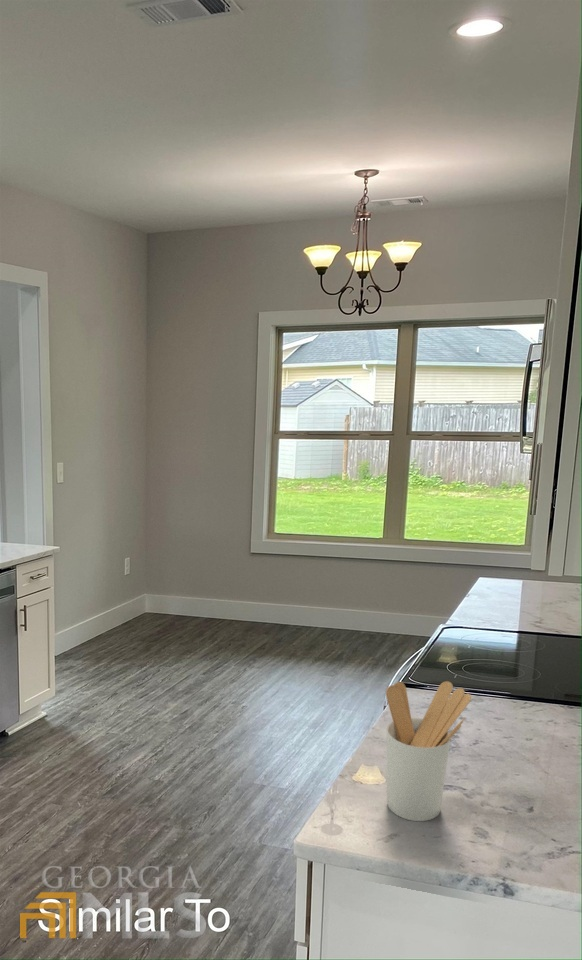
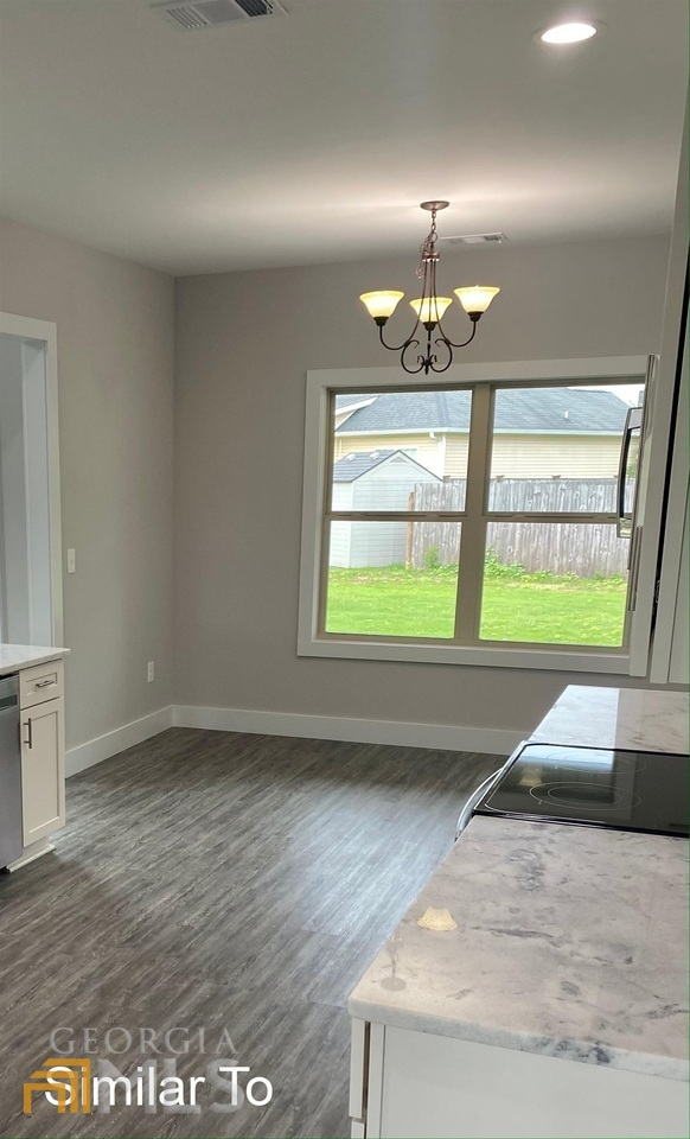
- utensil holder [385,680,472,822]
